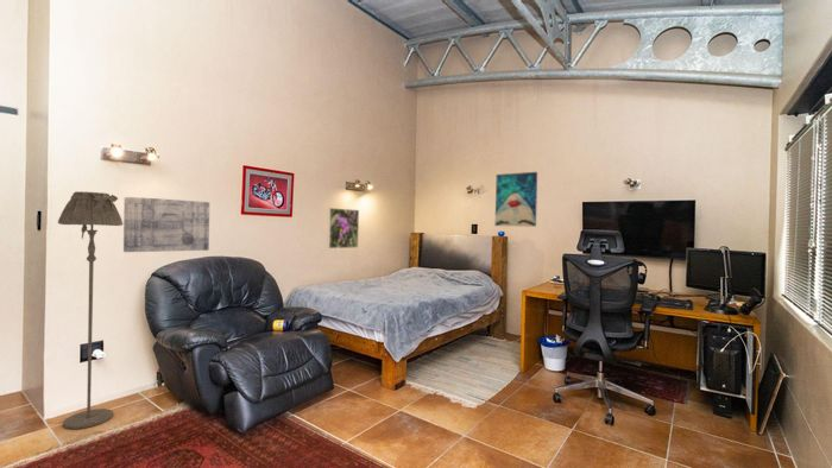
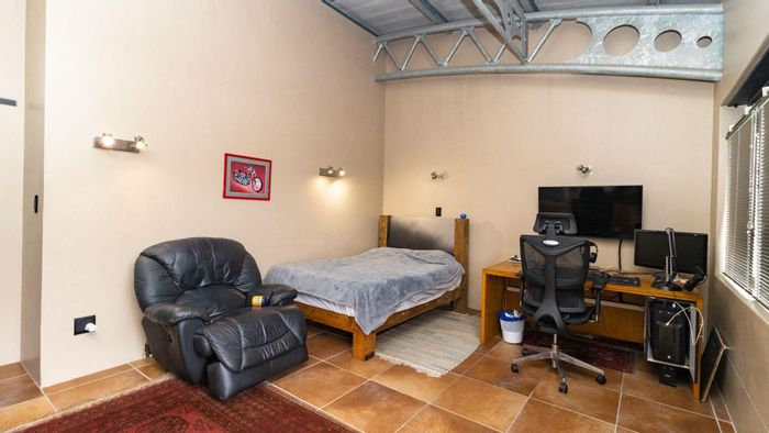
- wall art [494,171,538,228]
- wall art [122,195,210,253]
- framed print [326,207,360,249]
- floor lamp [57,190,124,430]
